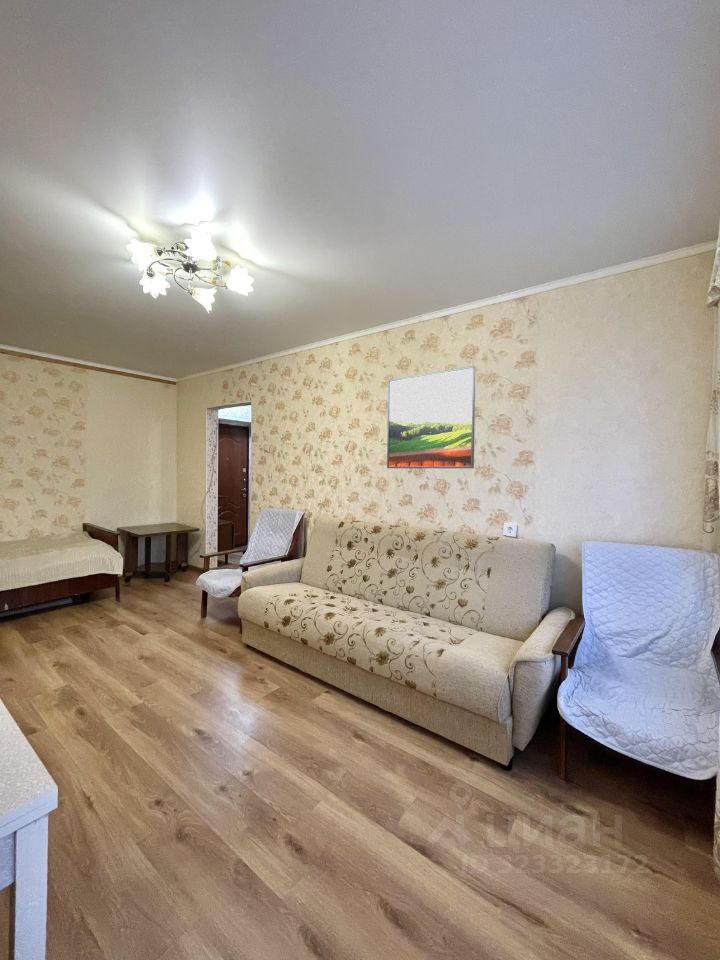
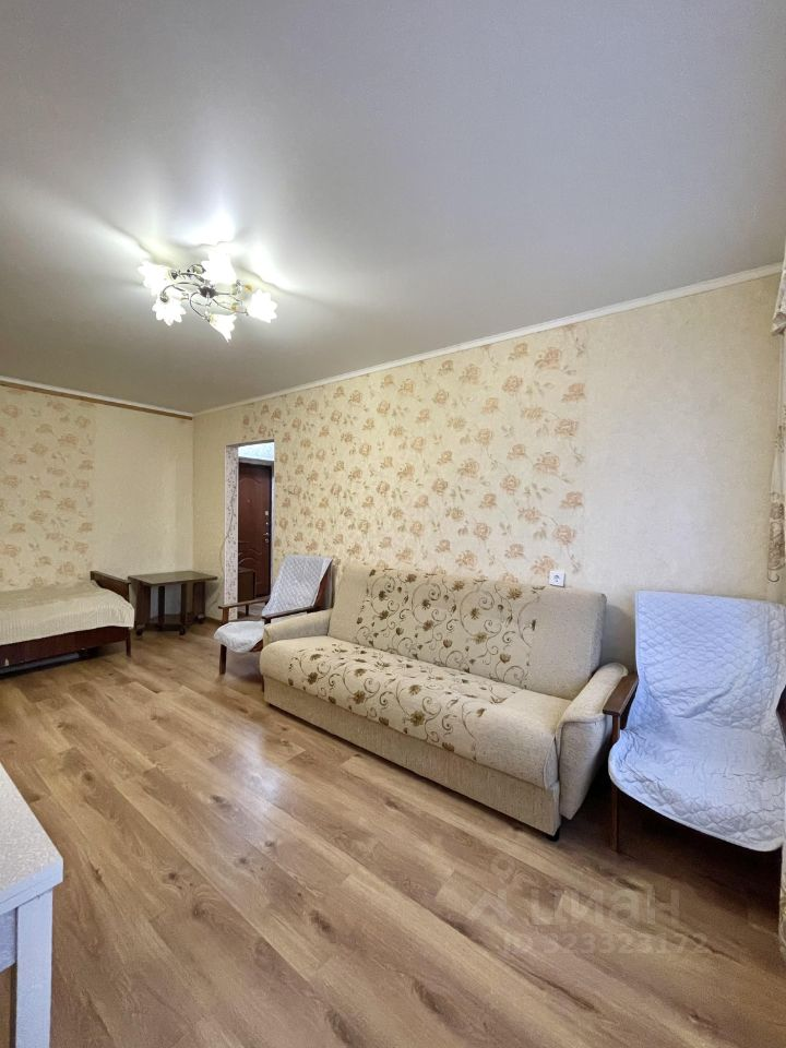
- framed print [386,365,477,469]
